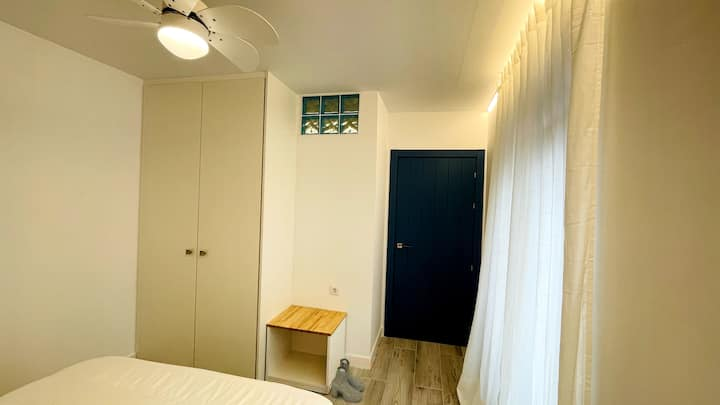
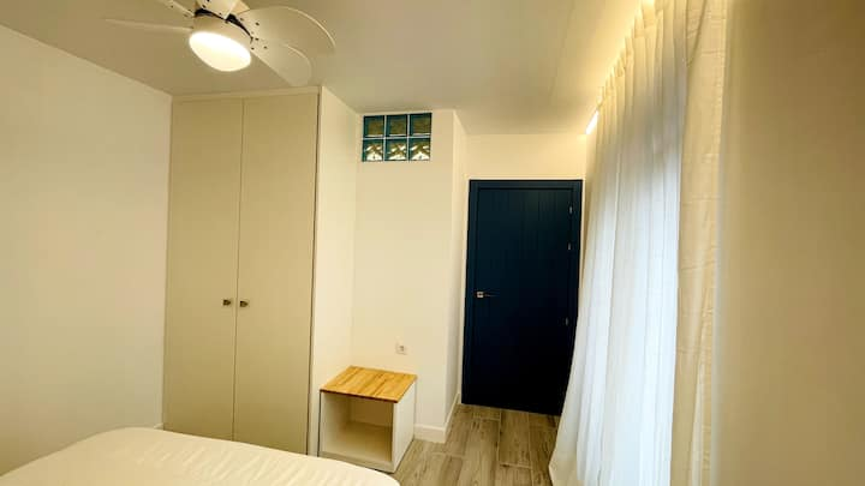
- boots [331,358,365,403]
